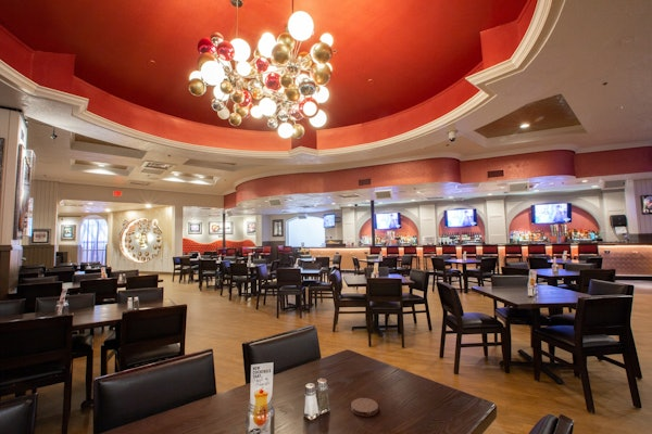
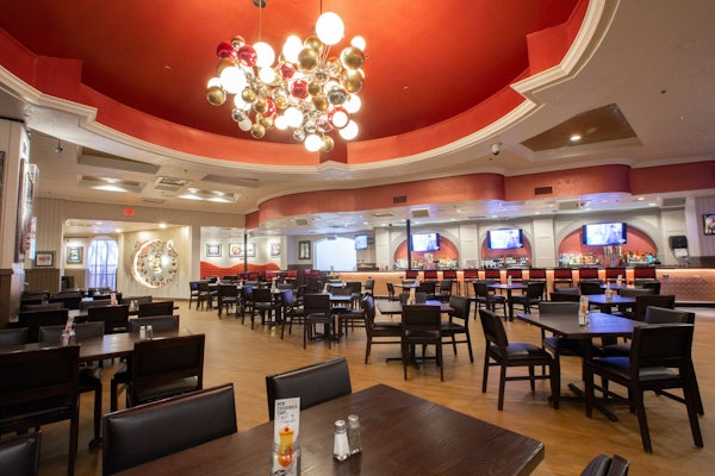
- coaster [350,397,379,418]
